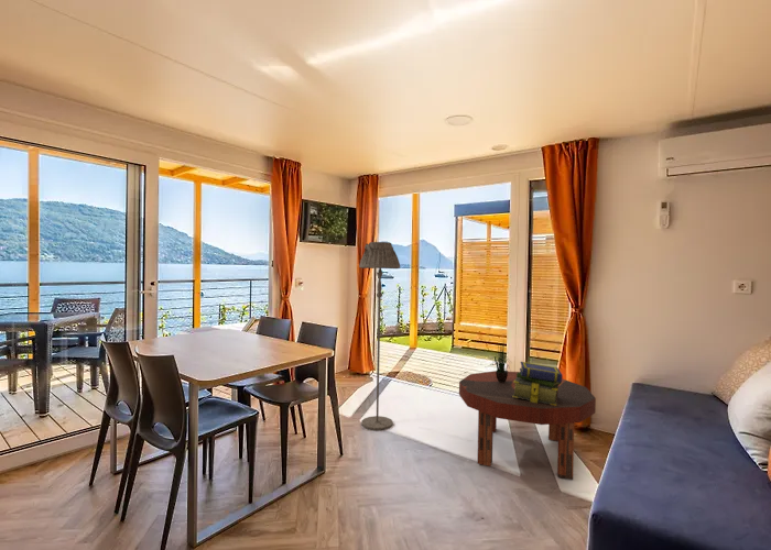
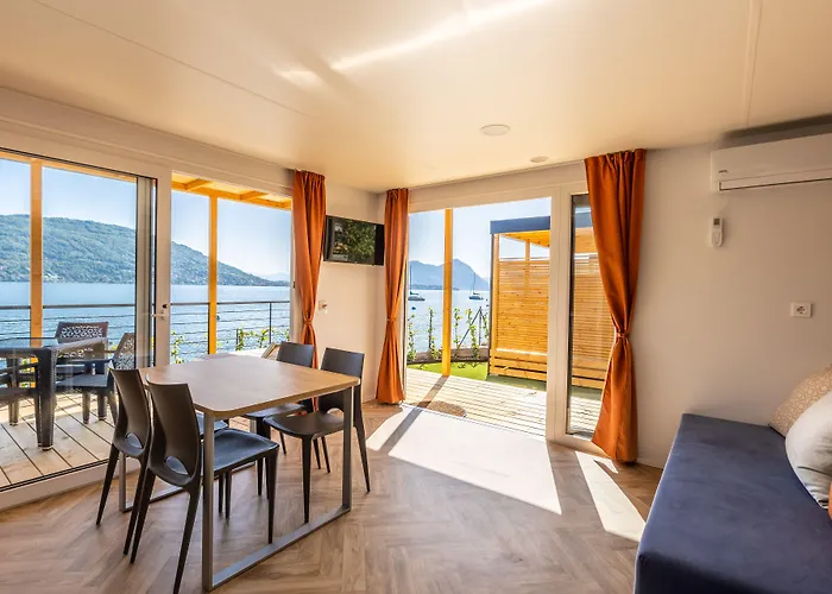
- stack of books [512,361,563,406]
- floor lamp [358,241,401,431]
- coffee table [458,370,597,481]
- potted plant [491,338,512,383]
